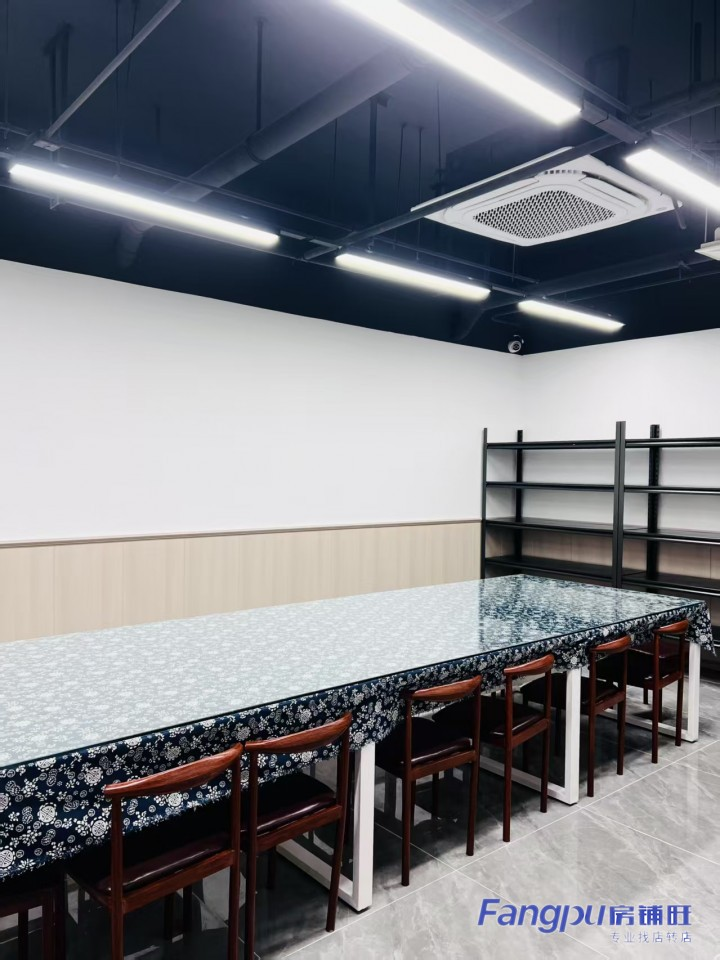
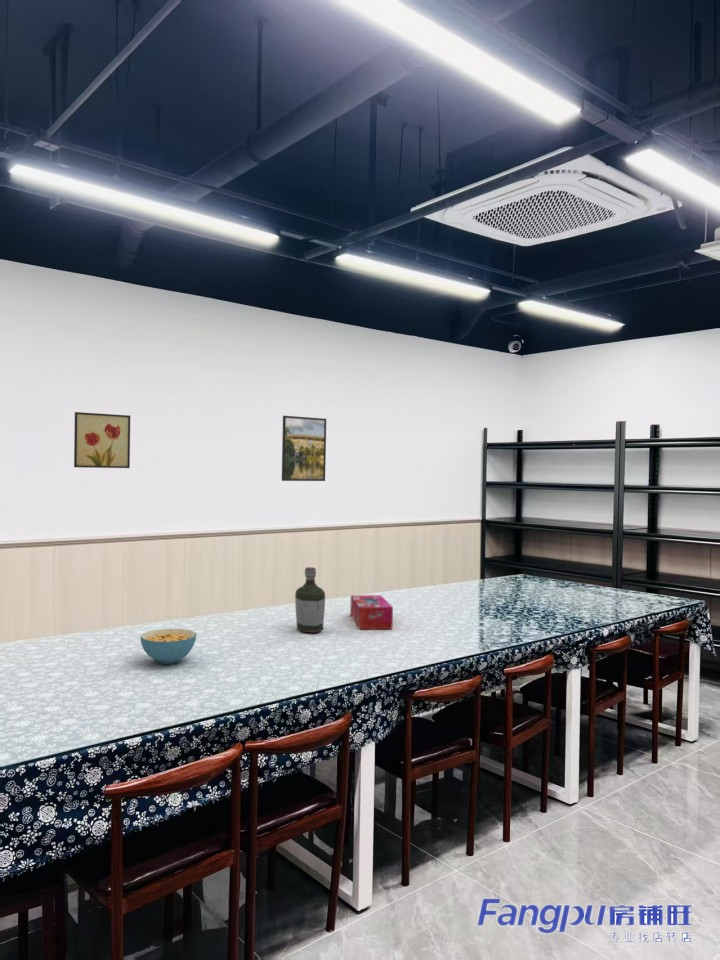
+ tissue box [349,594,394,630]
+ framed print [281,415,327,482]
+ wall art [73,411,131,469]
+ bottle [294,566,326,634]
+ cereal bowl [139,628,198,665]
